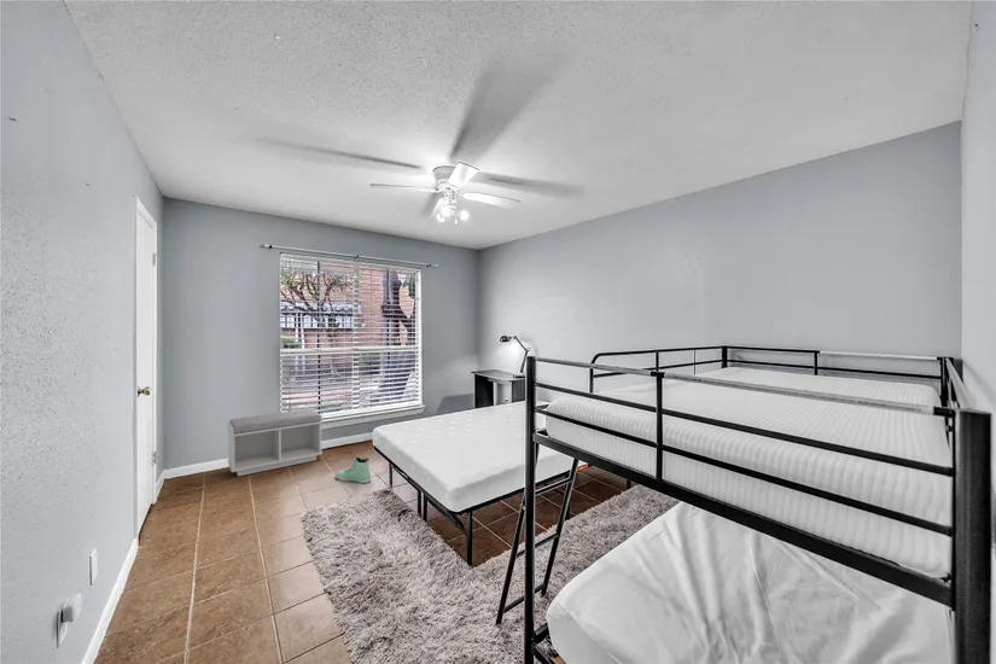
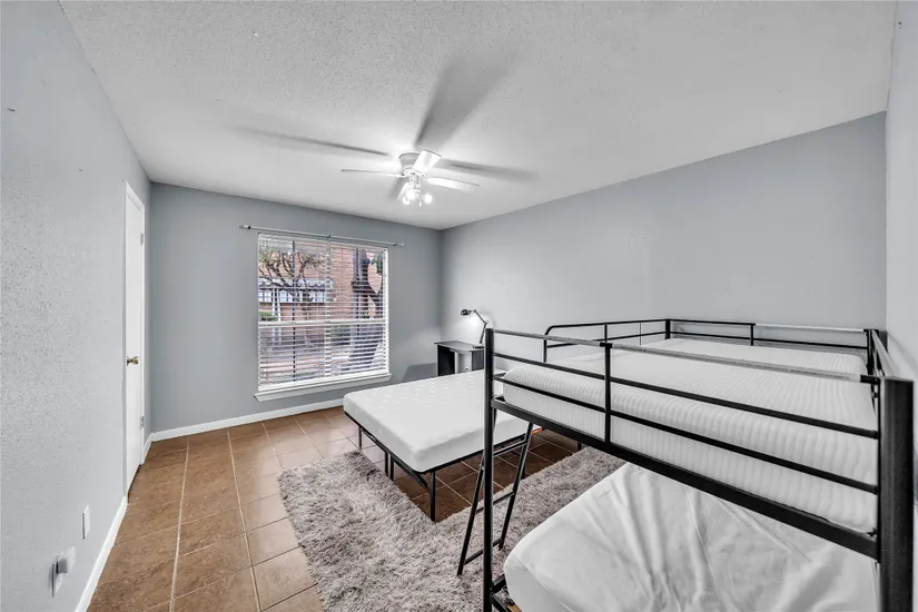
- bench [226,408,324,477]
- sneaker [334,455,372,484]
